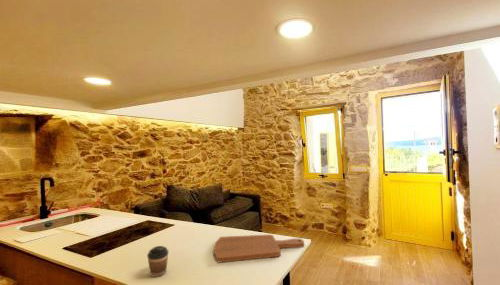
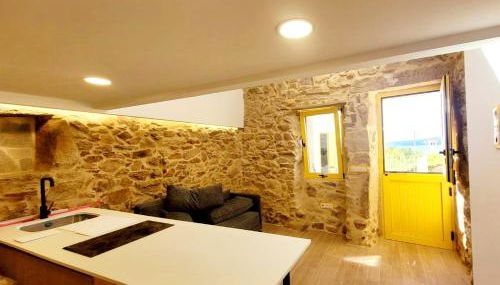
- cutting board [213,234,305,264]
- coffee cup [146,245,169,278]
